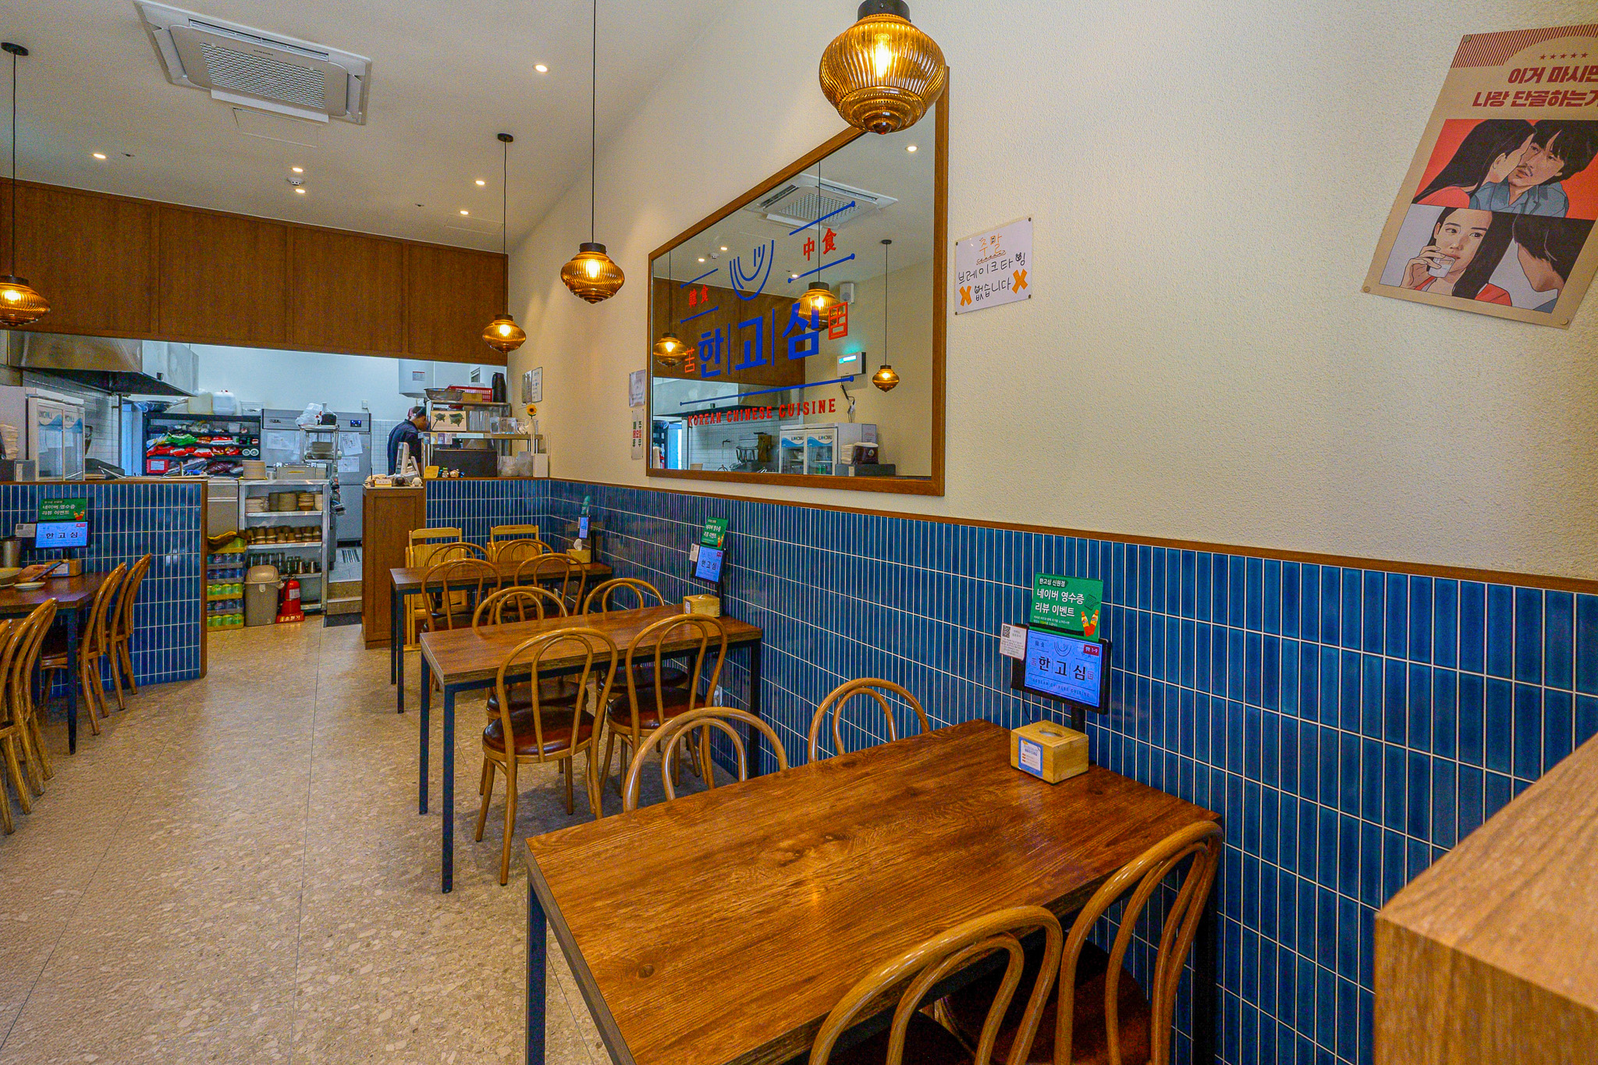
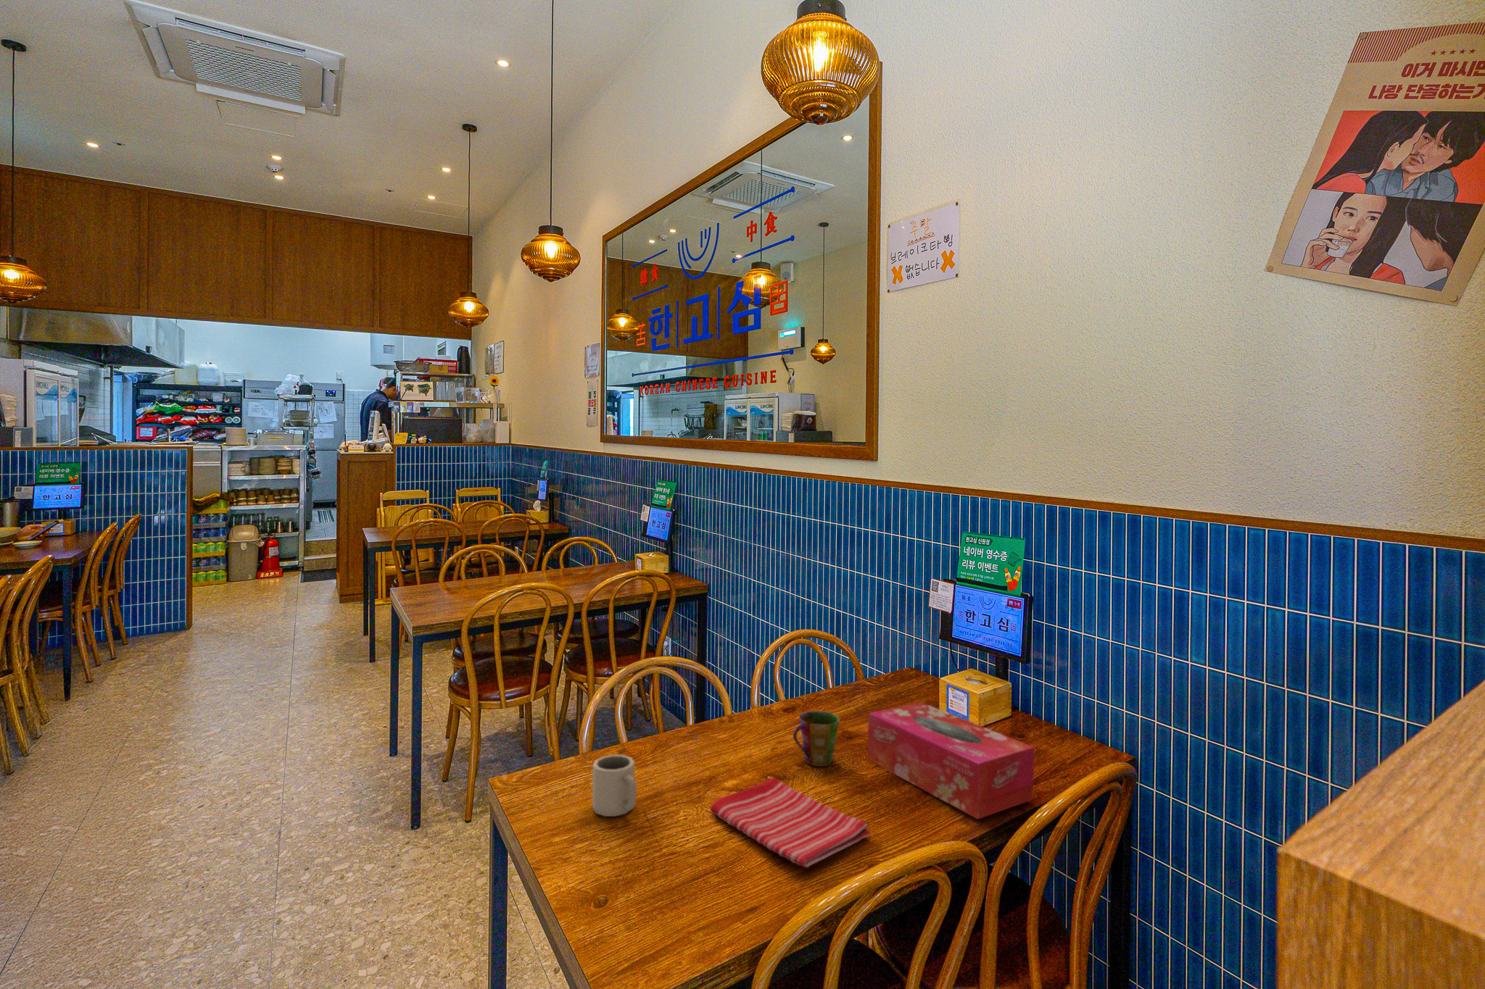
+ cup [792,710,840,767]
+ tissue box [867,701,1036,820]
+ cup [592,754,637,817]
+ dish towel [710,776,871,868]
